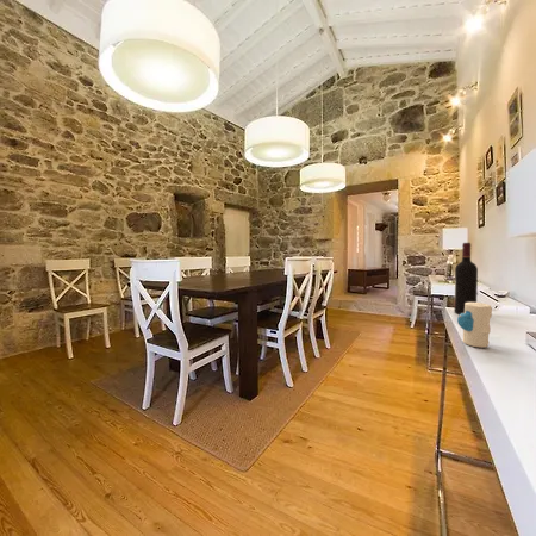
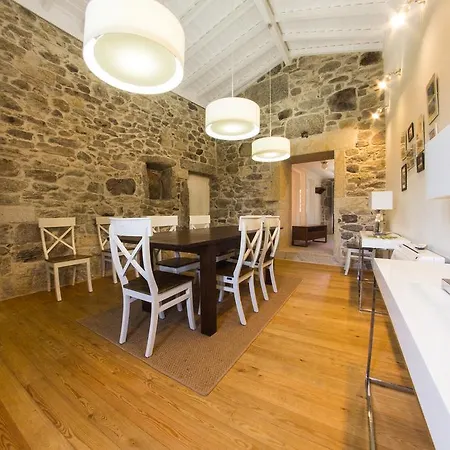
- wine bottle [453,242,479,316]
- toy [456,301,493,349]
